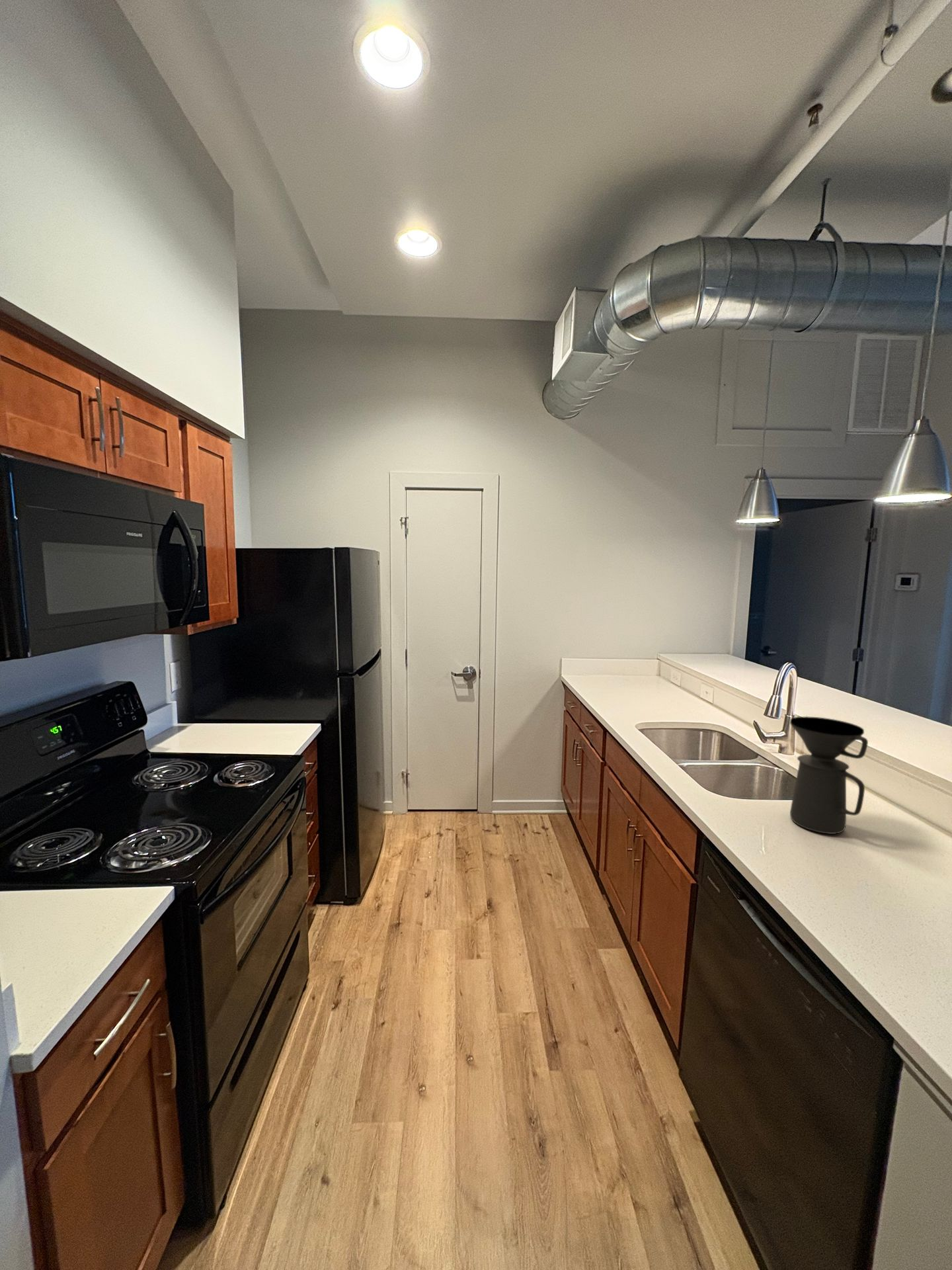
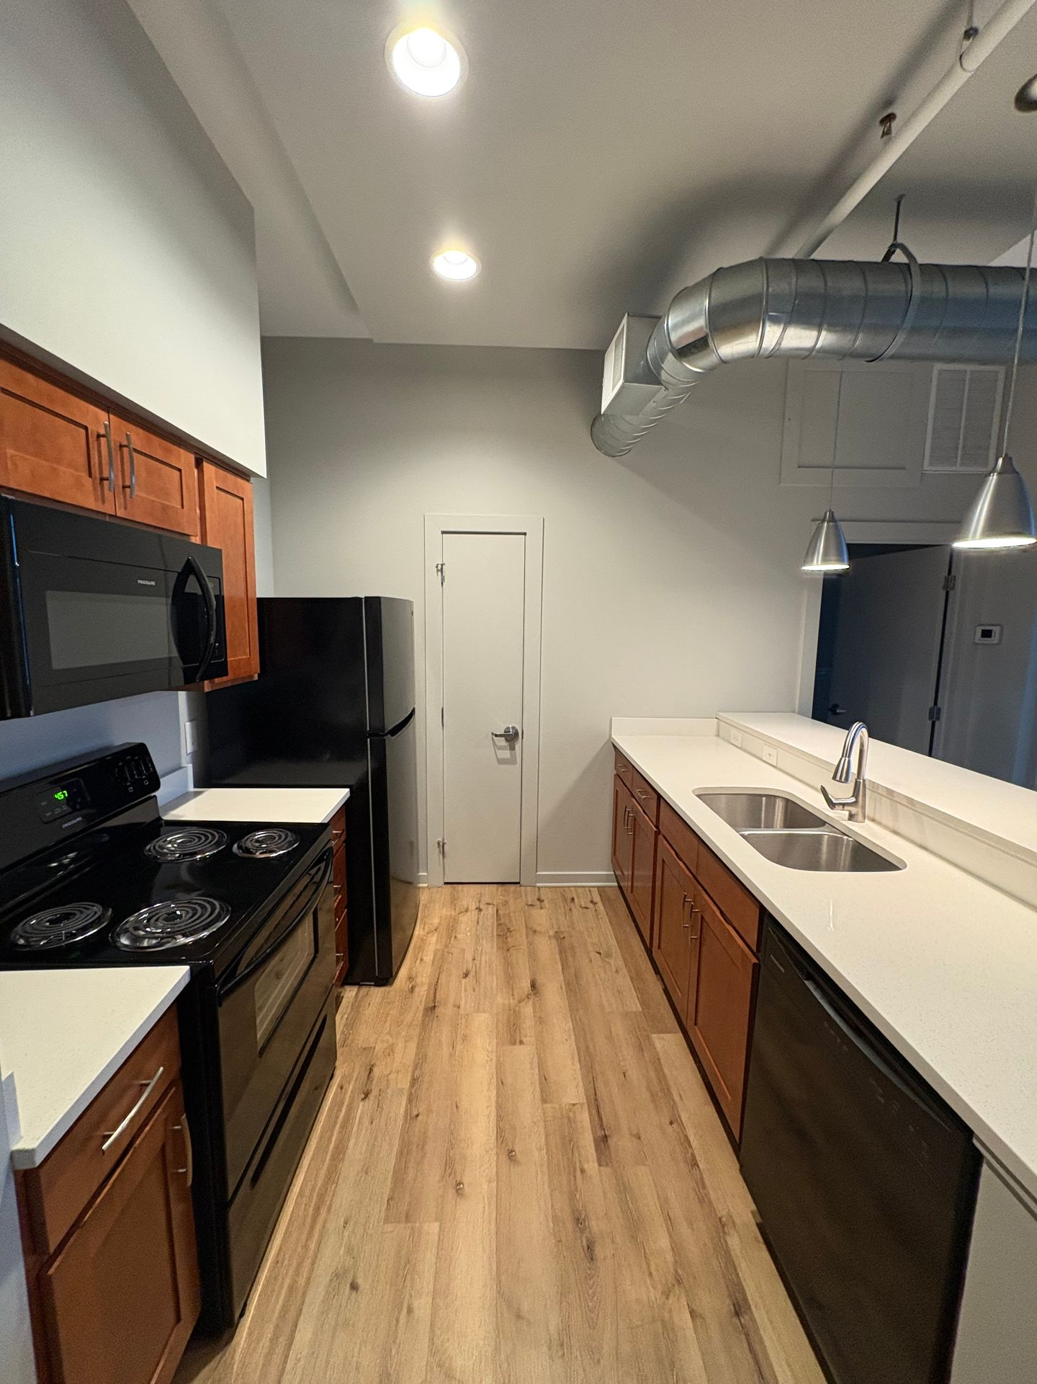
- coffee maker [789,716,869,835]
